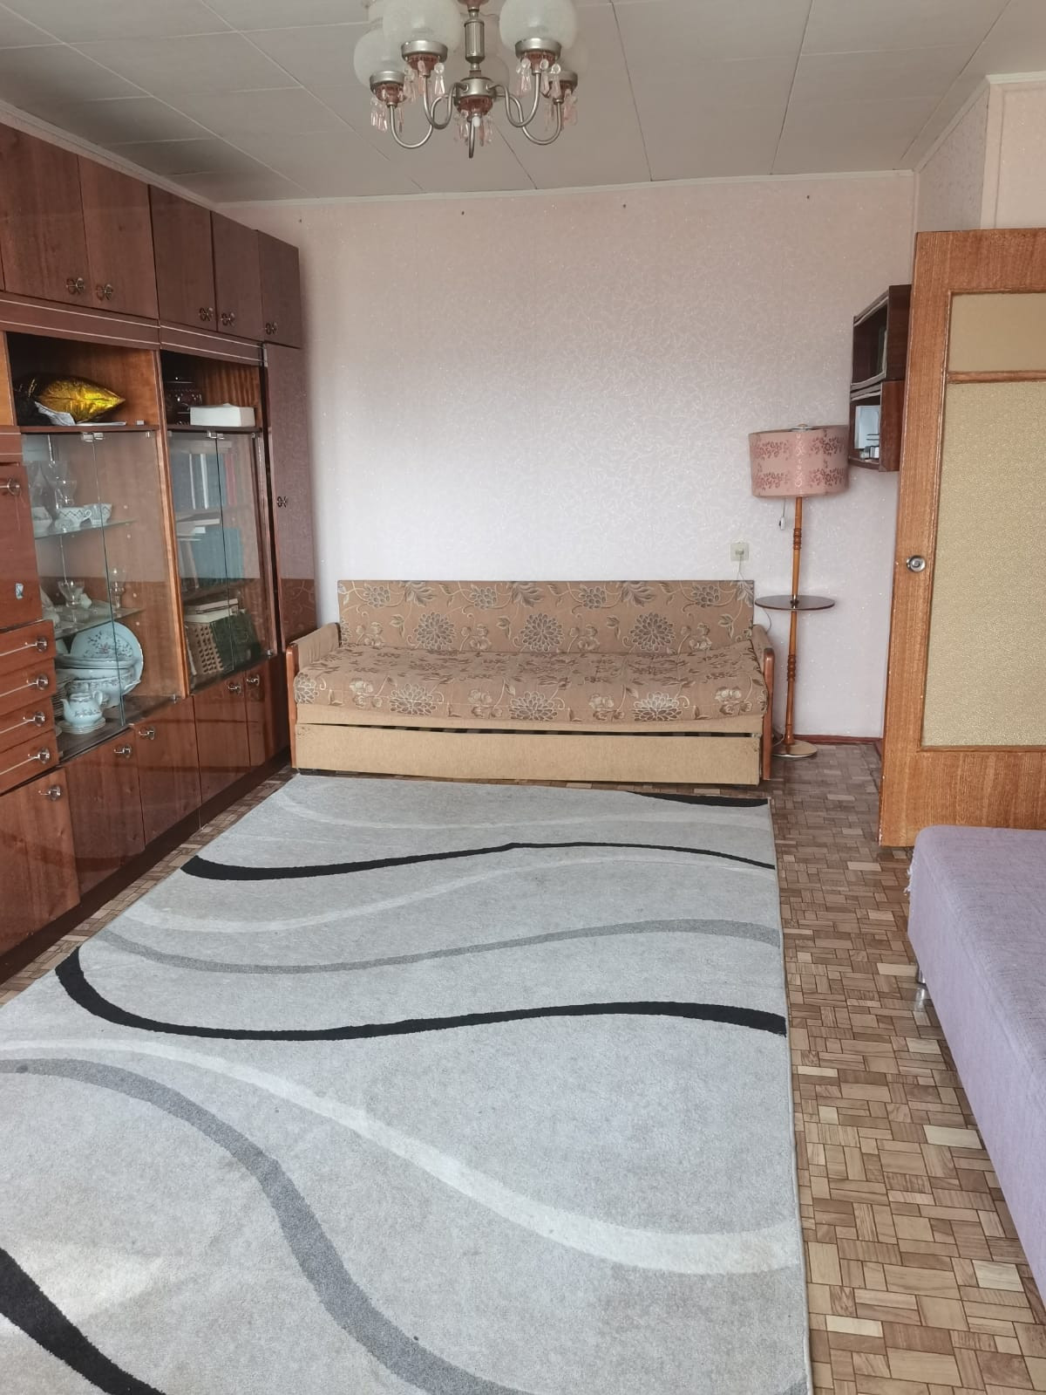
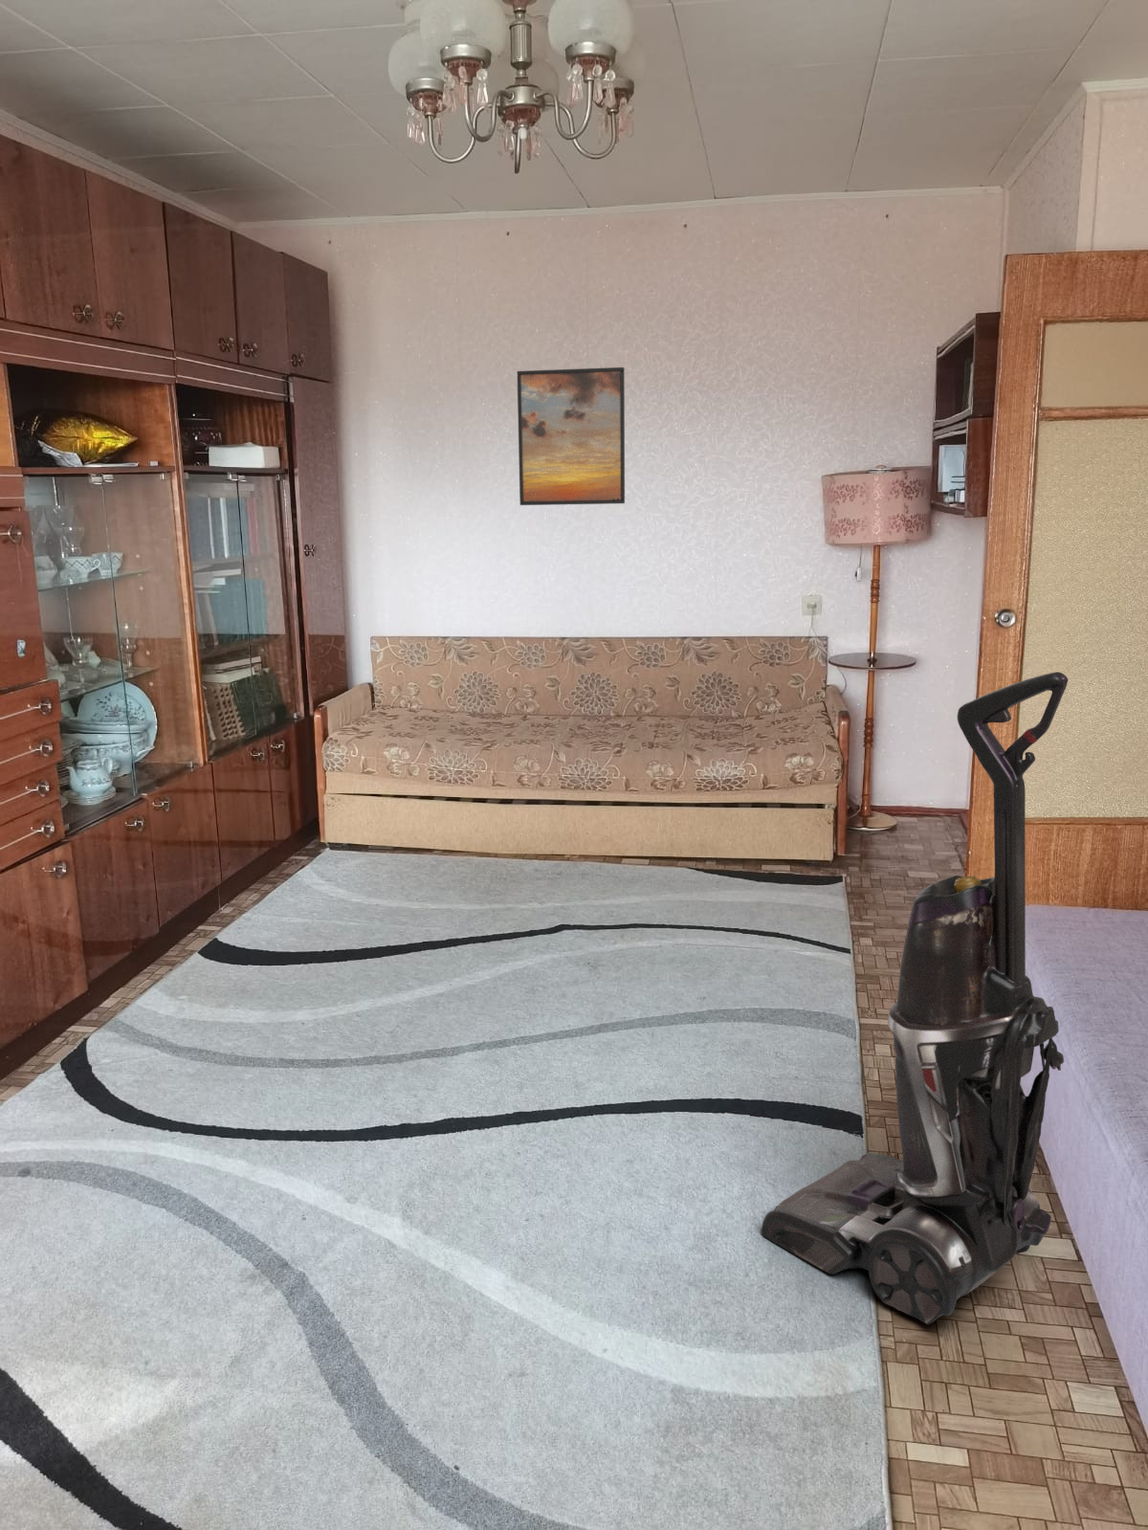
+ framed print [516,367,626,506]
+ vacuum cleaner [761,670,1068,1325]
